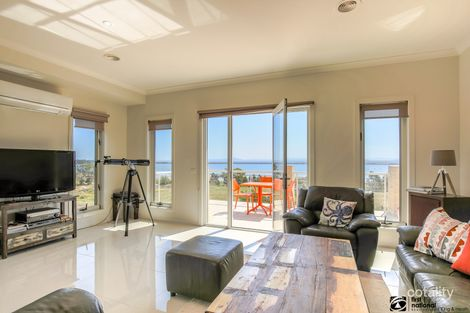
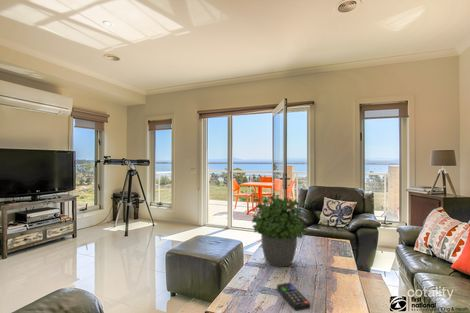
+ potted plant [251,192,309,267]
+ remote control [276,282,311,312]
